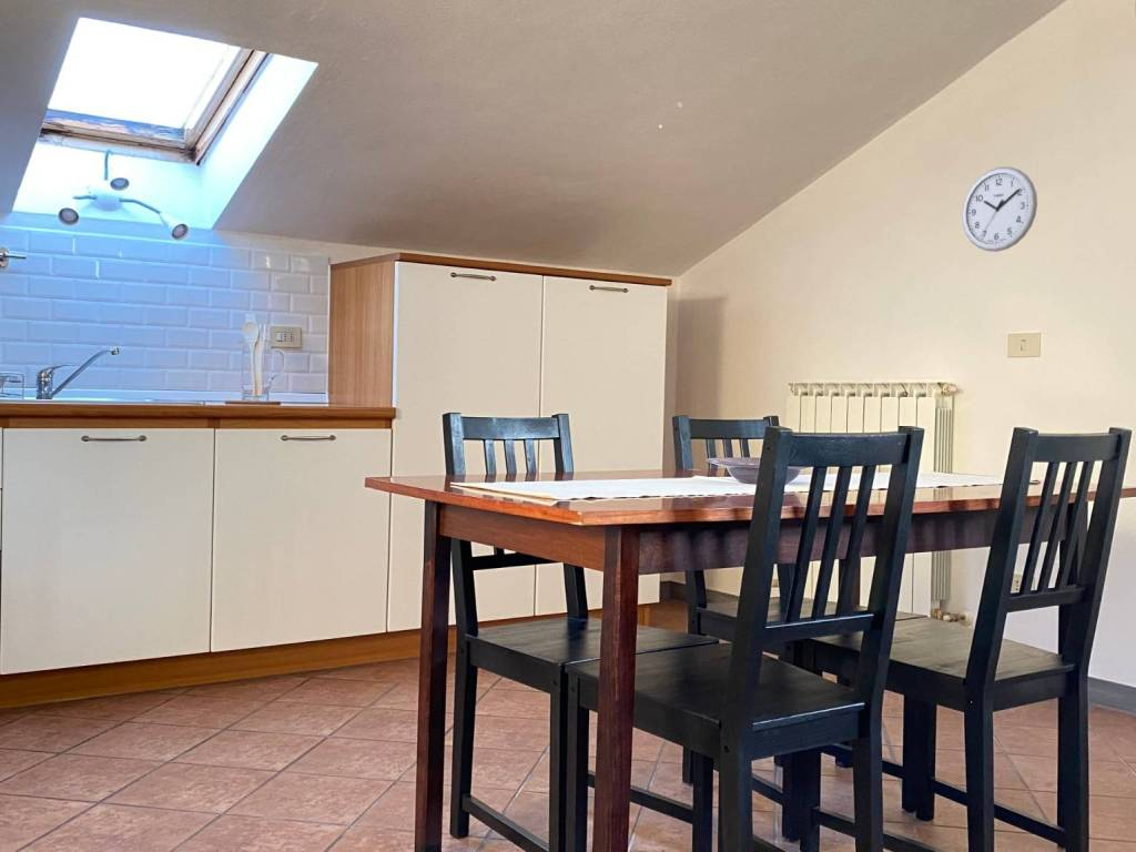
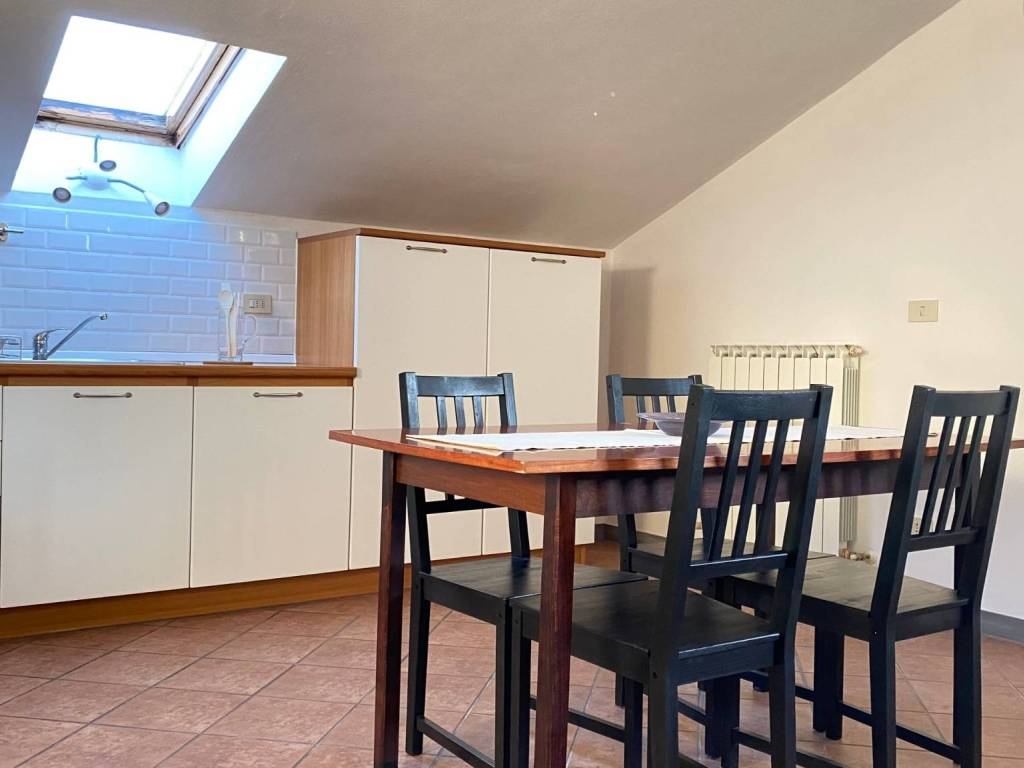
- wall clock [961,165,1038,253]
